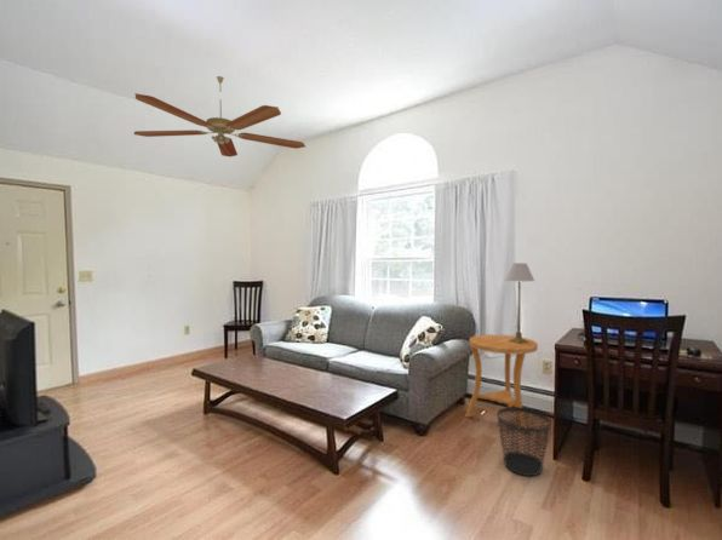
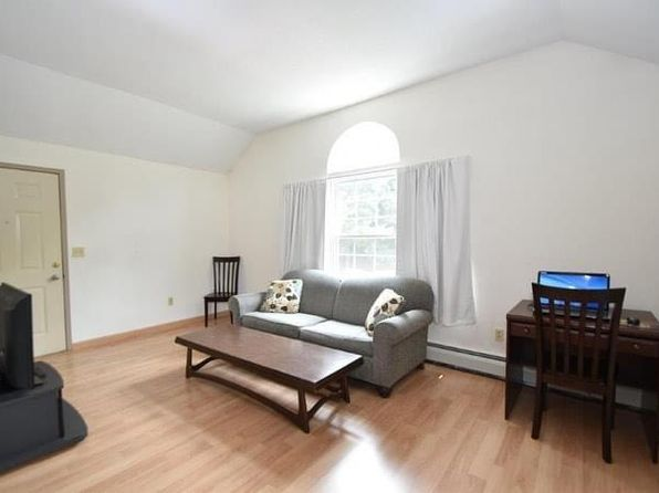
- ceiling fan [133,75,306,159]
- side table [464,333,539,427]
- wastebasket [495,406,552,477]
- table lamp [503,262,535,344]
